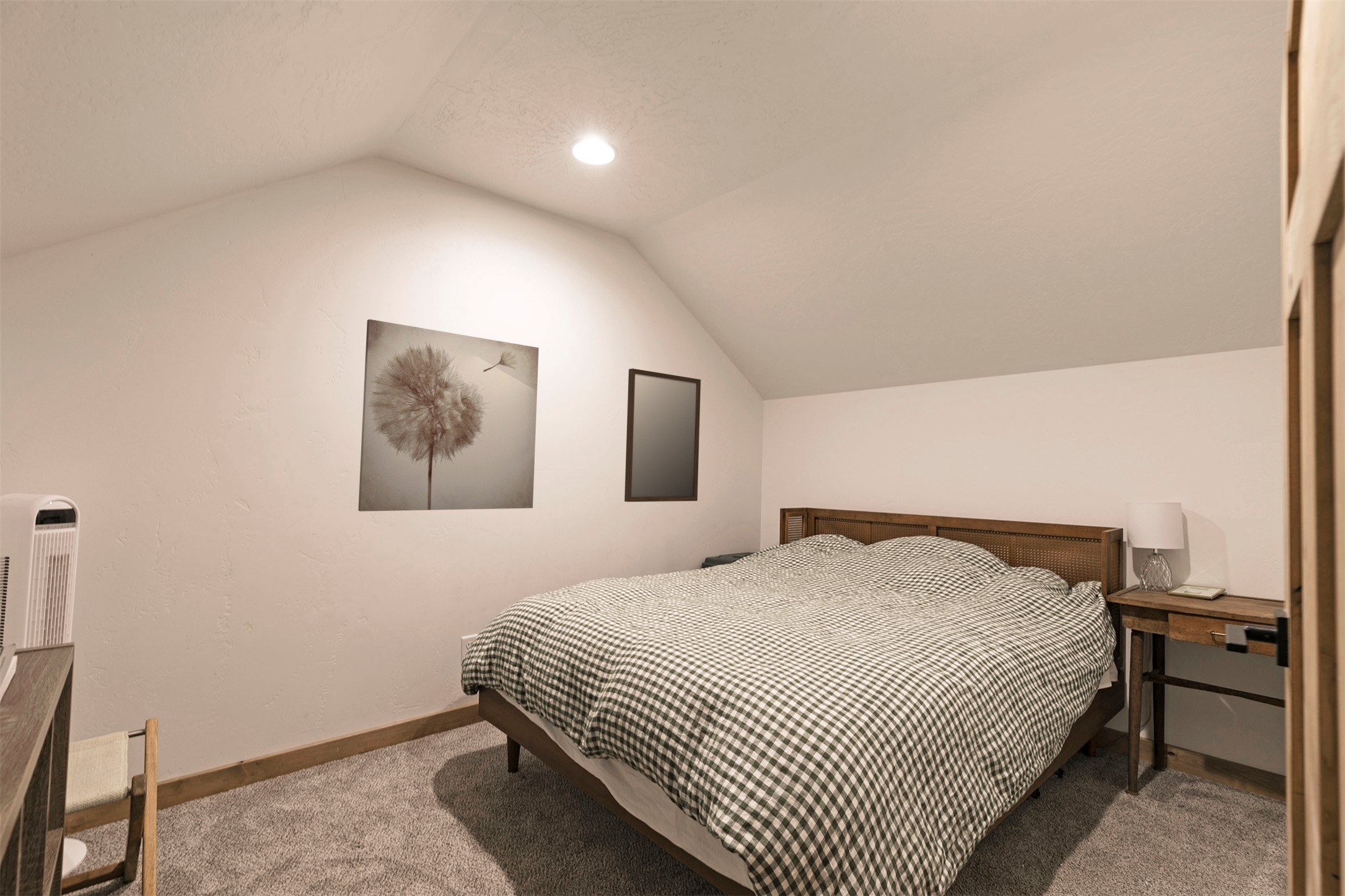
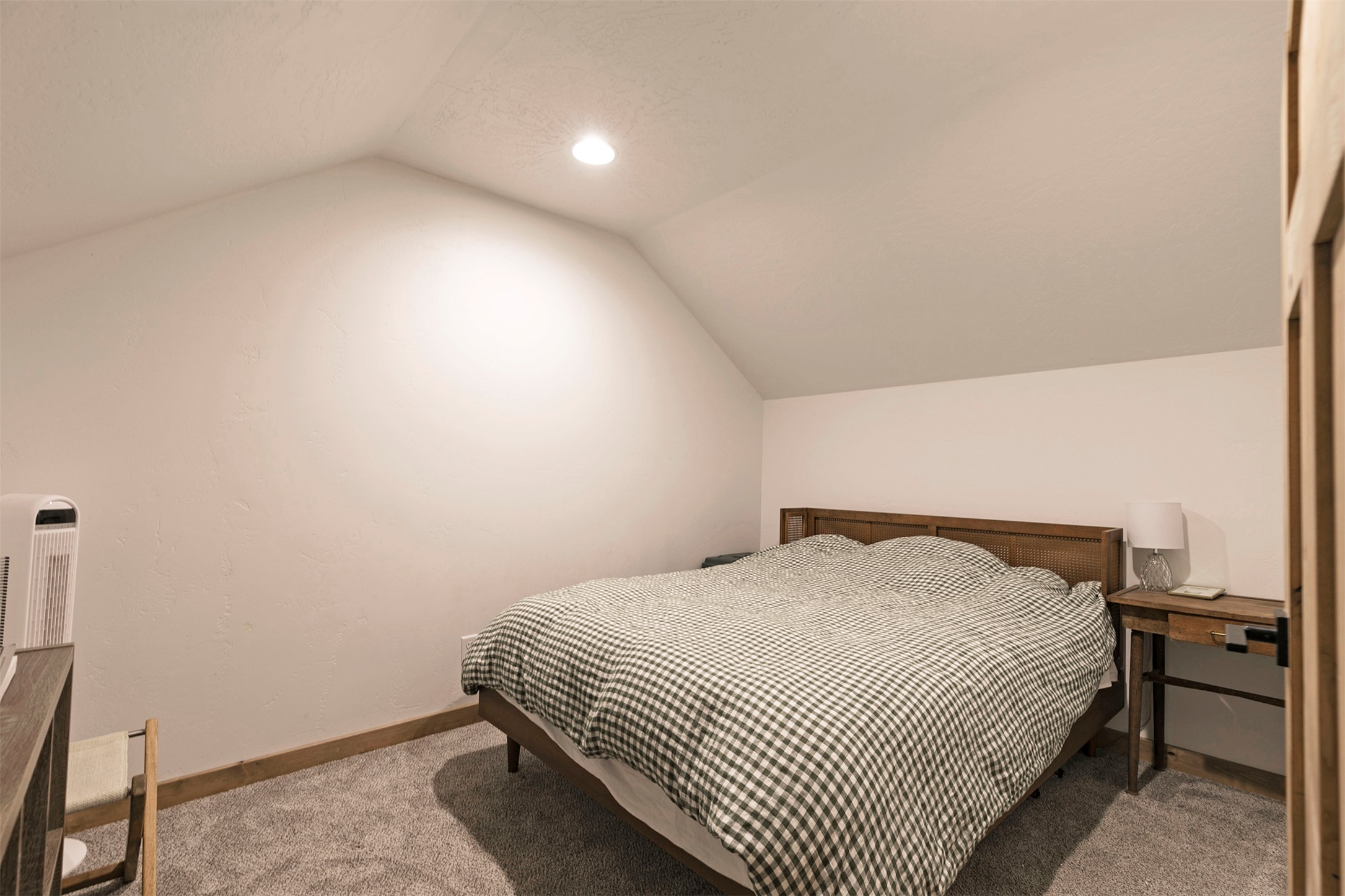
- home mirror [624,368,701,503]
- wall art [357,319,540,512]
